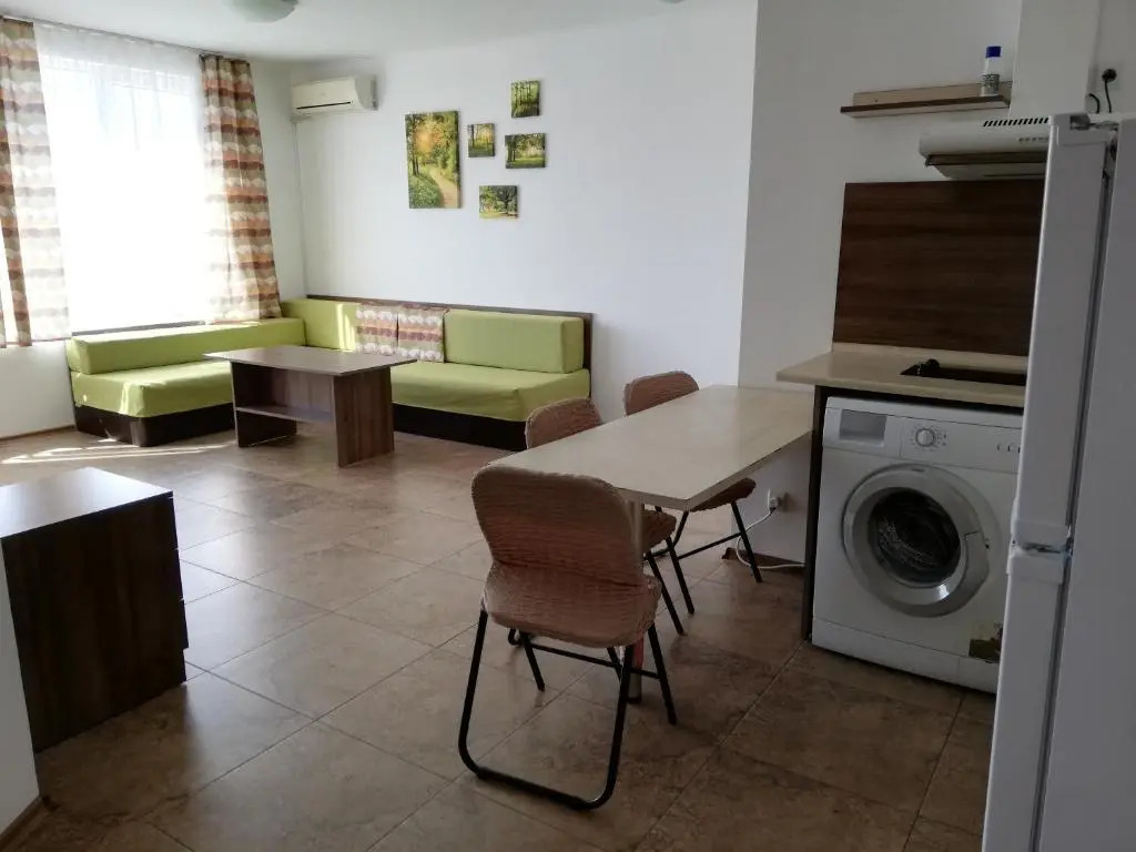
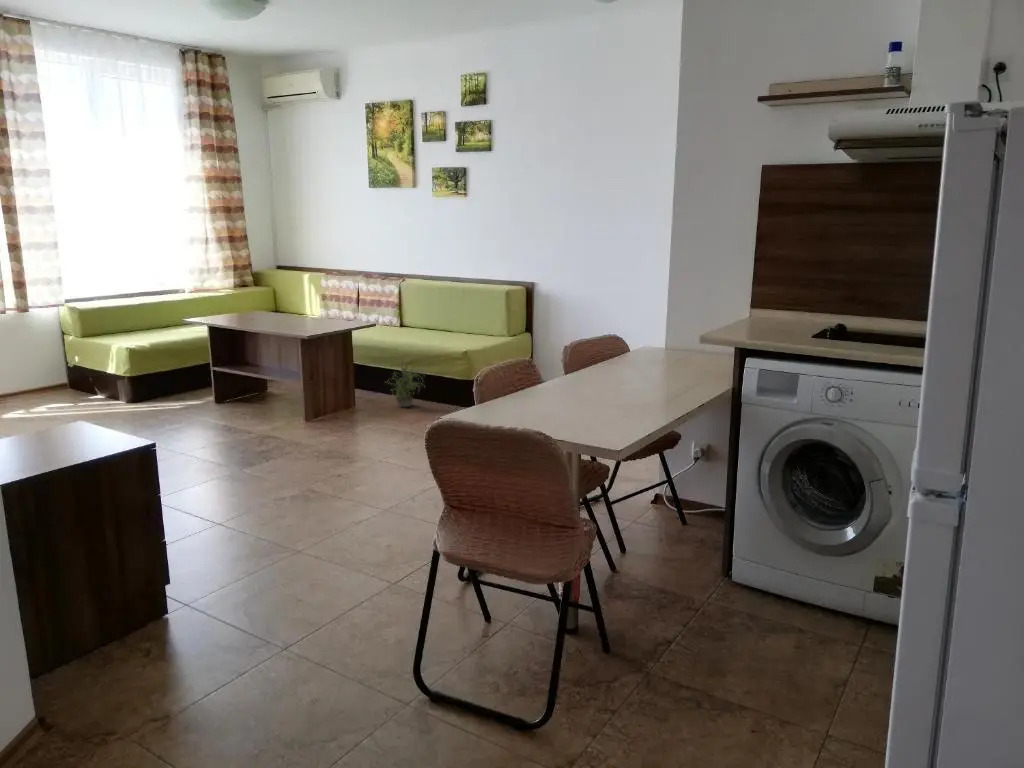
+ potted plant [385,356,426,408]
